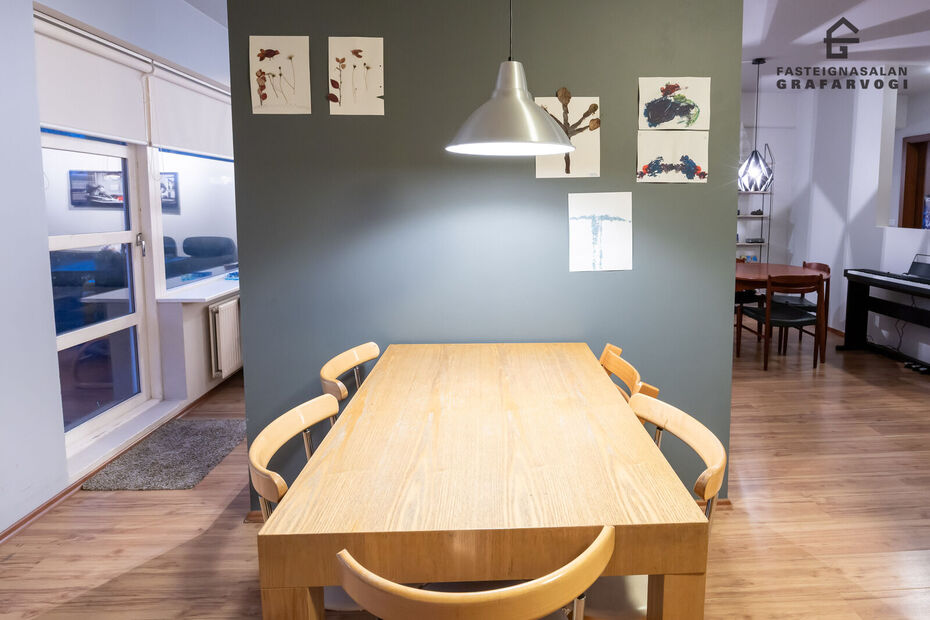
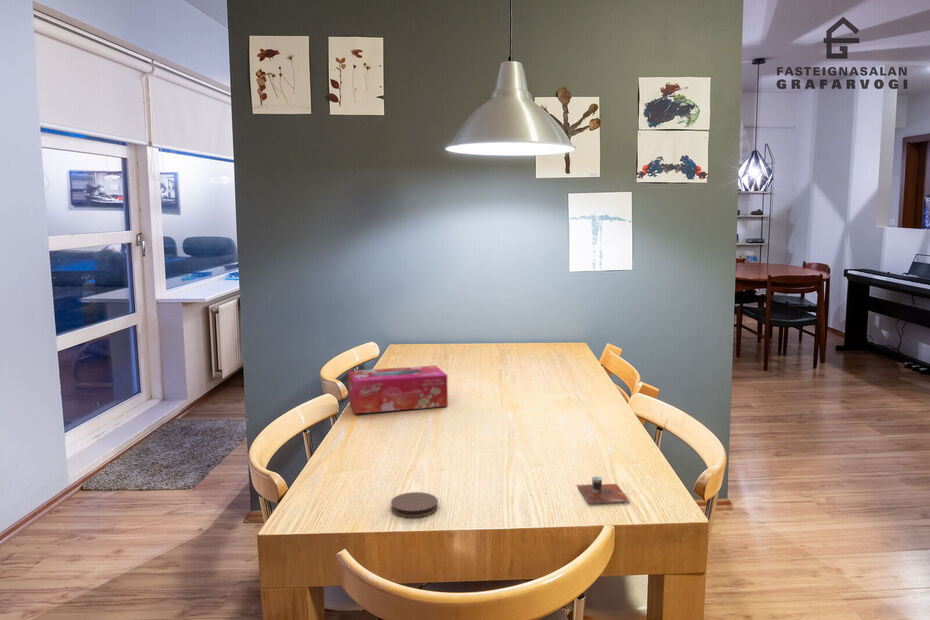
+ coaster [390,491,439,518]
+ cup [576,475,631,504]
+ tissue box [347,365,449,415]
